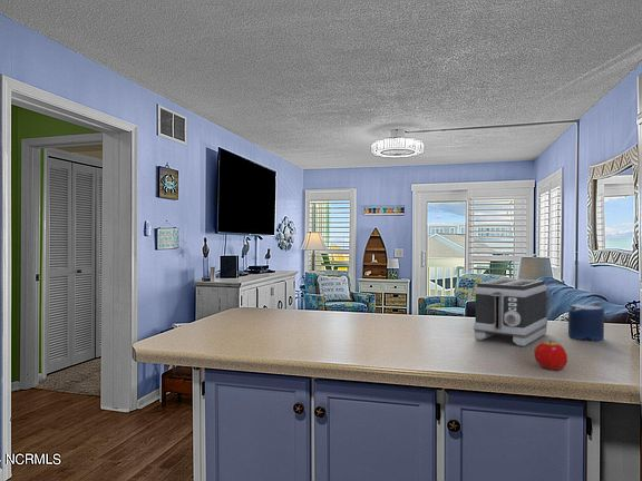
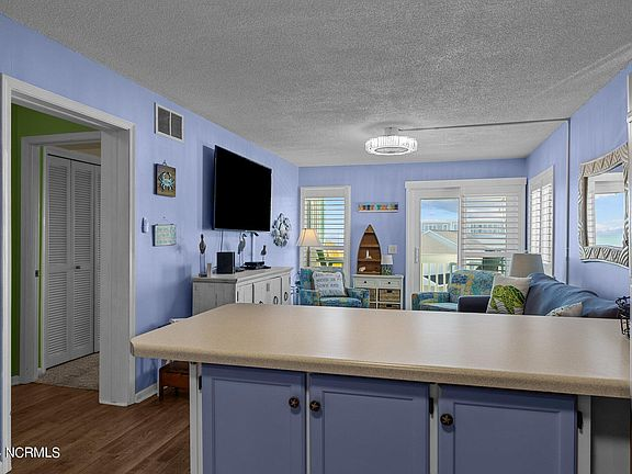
- fruit [533,340,568,371]
- toaster [473,277,548,347]
- candle [567,304,605,342]
